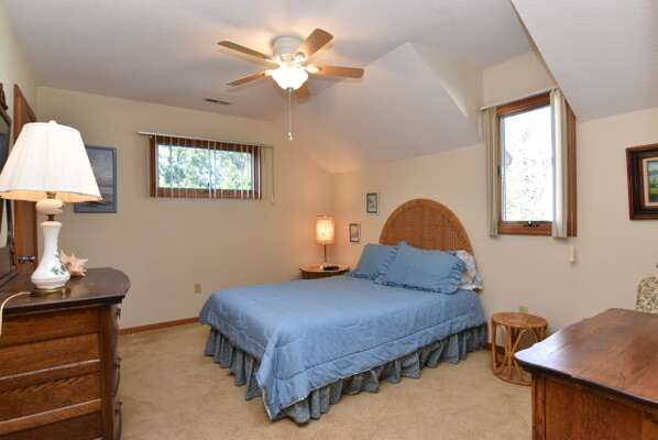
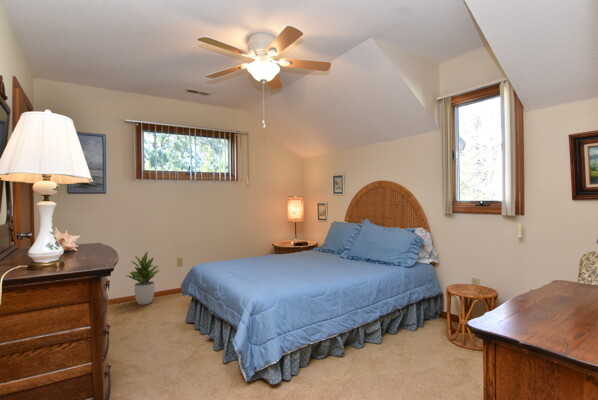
+ potted plant [126,250,160,306]
